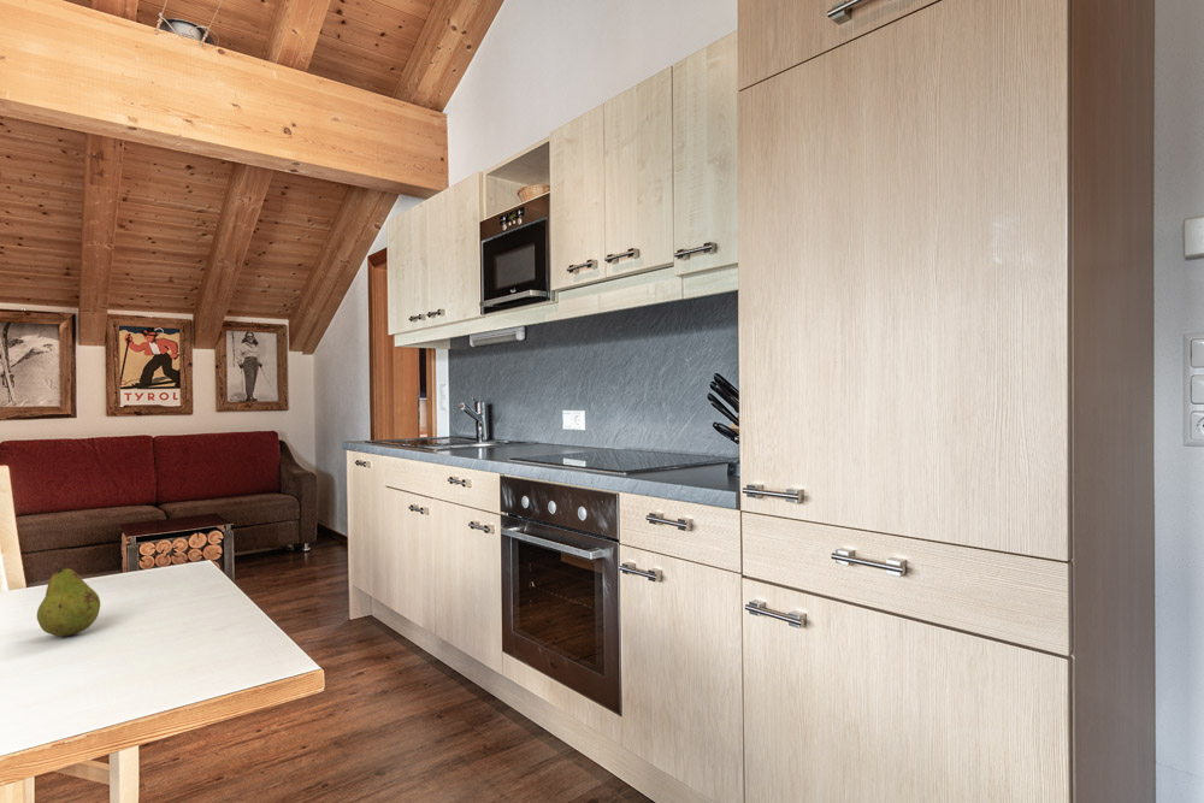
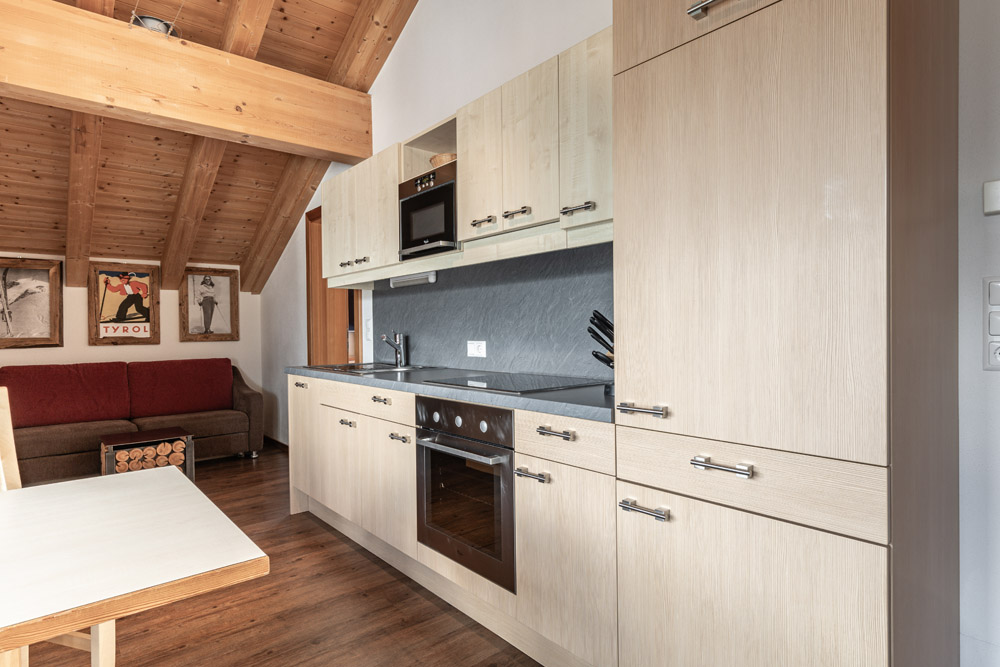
- fruit [36,561,101,638]
